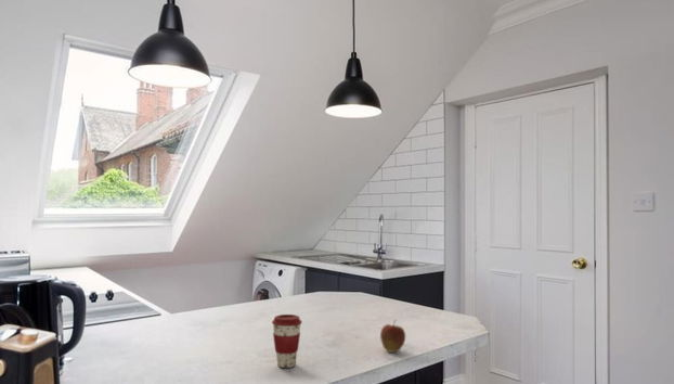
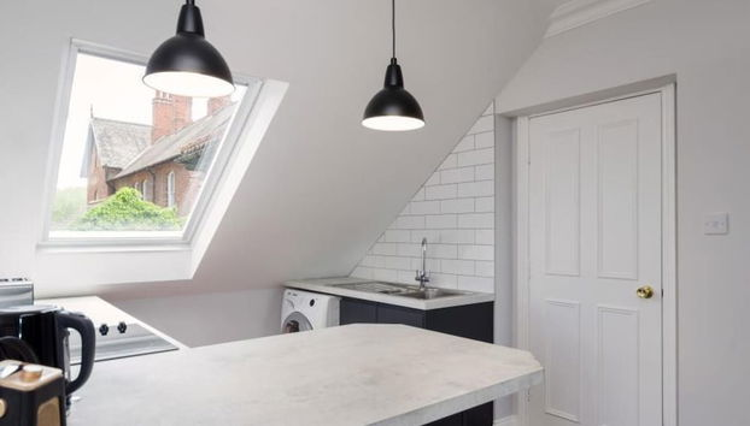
- coffee cup [271,313,303,369]
- fruit [379,319,406,354]
